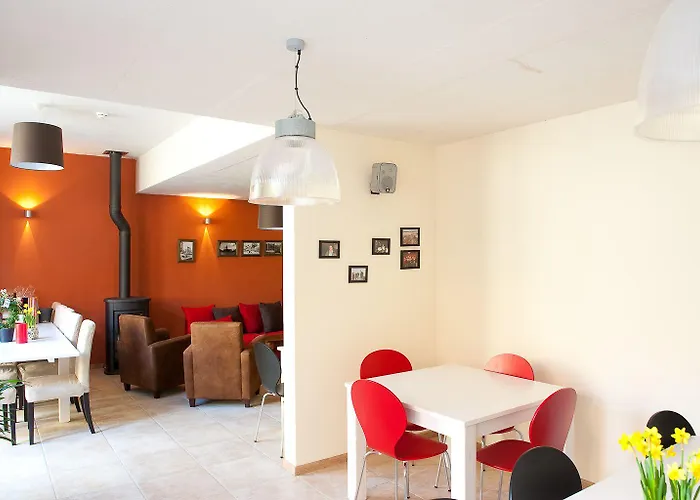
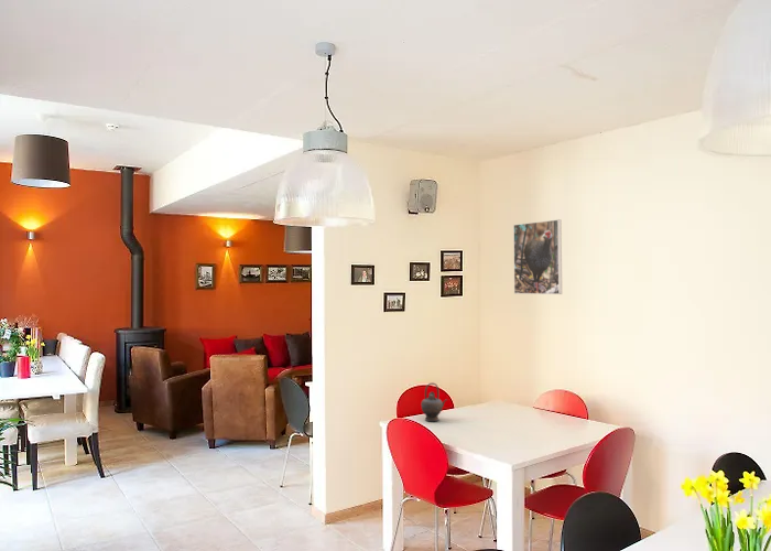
+ teapot [420,381,448,422]
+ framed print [512,218,563,295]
